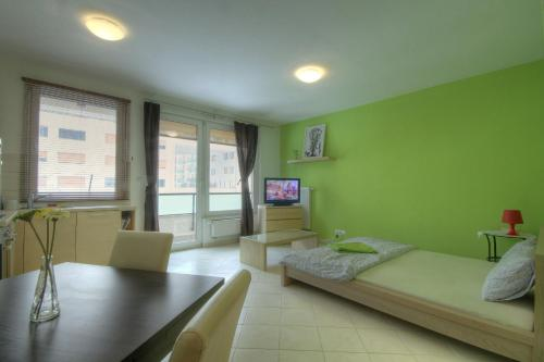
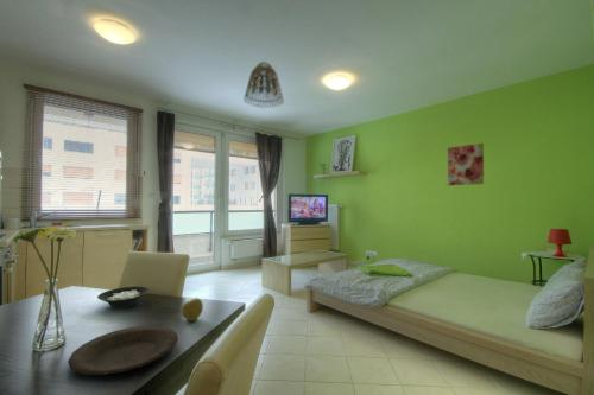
+ wall art [447,142,485,186]
+ plate [67,325,179,376]
+ apple [181,297,204,323]
+ lamp shade [242,60,285,109]
+ cereal bowl [96,286,151,310]
